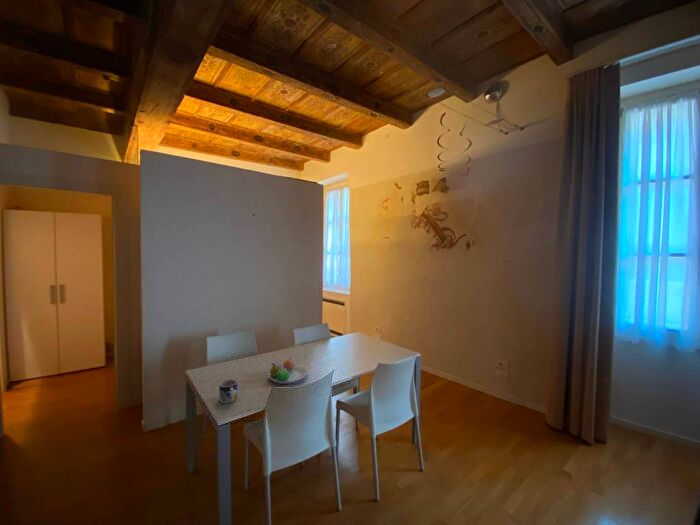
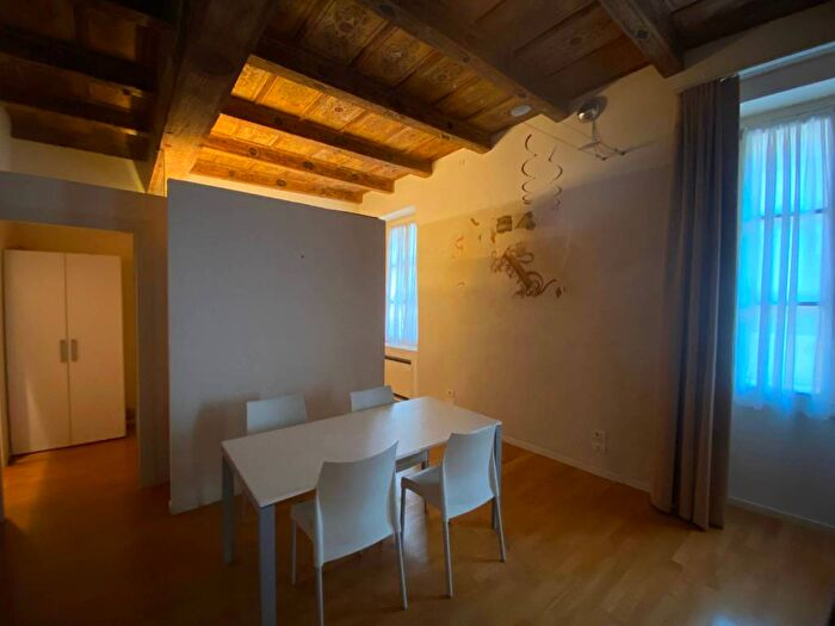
- mug [218,378,239,405]
- fruit bowl [267,358,308,385]
